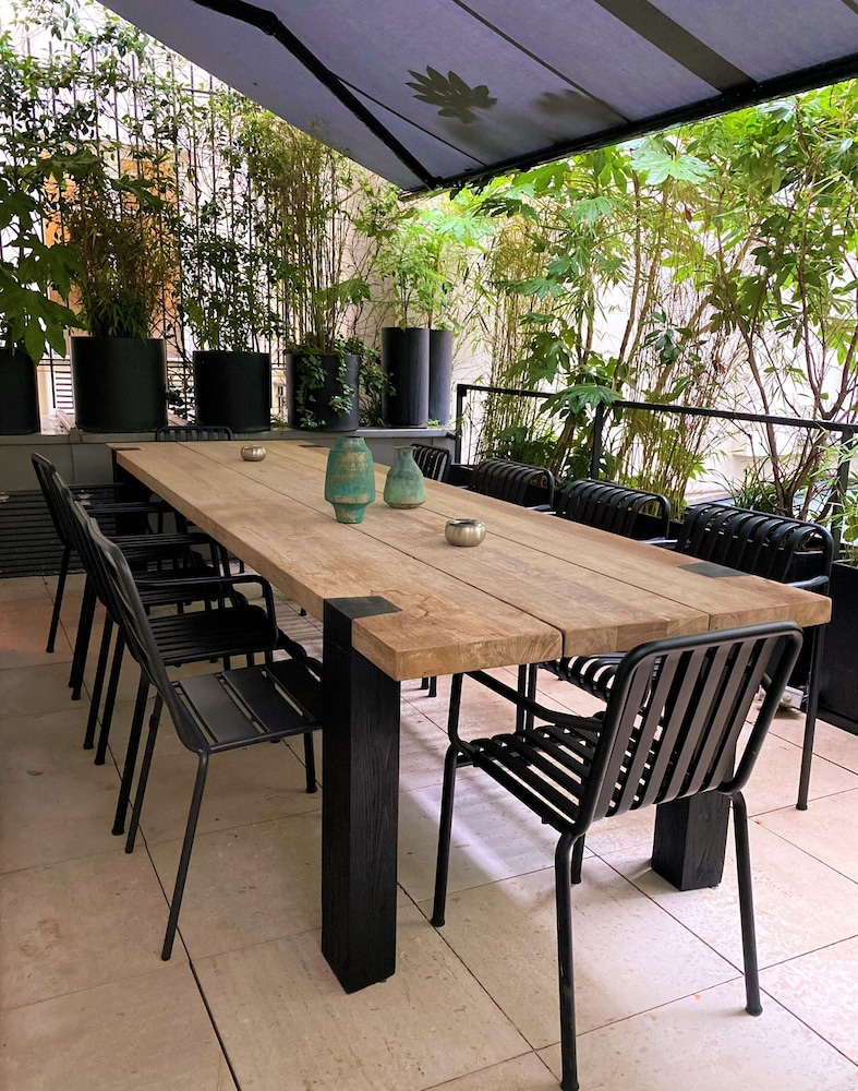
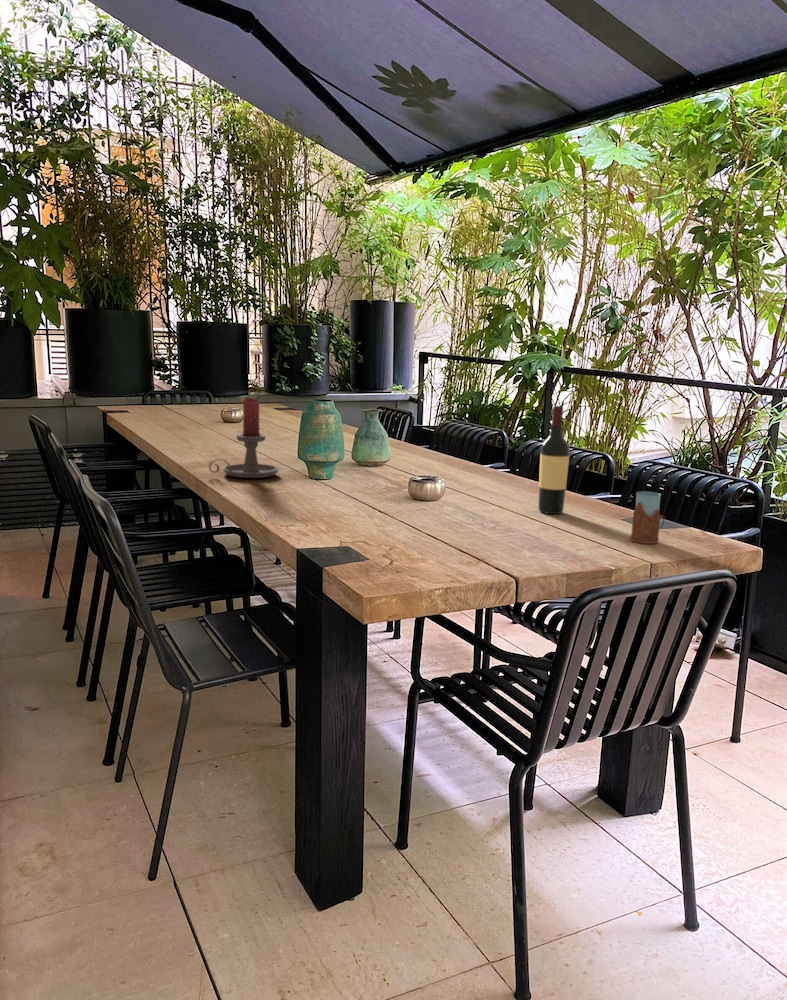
+ wine bottle [537,405,571,515]
+ candle holder [207,397,280,479]
+ drinking glass [630,490,666,545]
